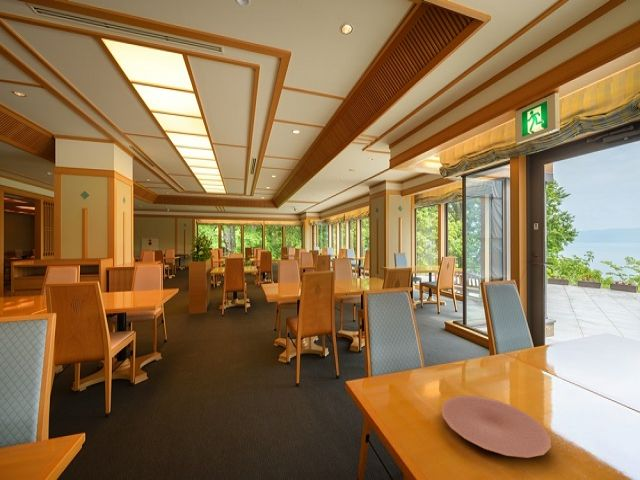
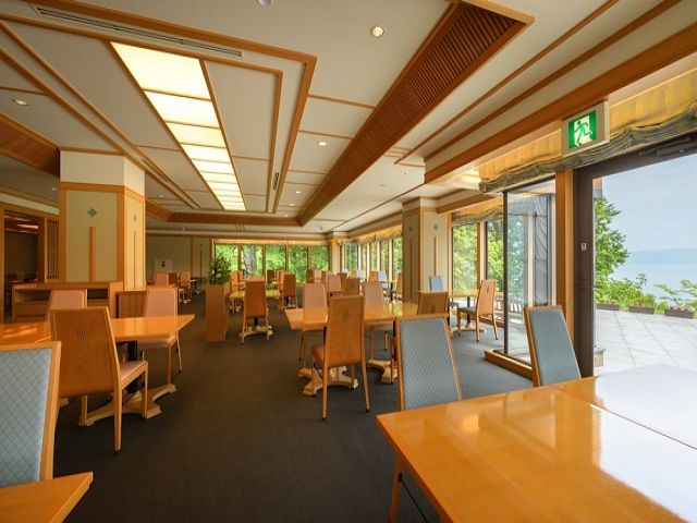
- plate [440,394,552,459]
